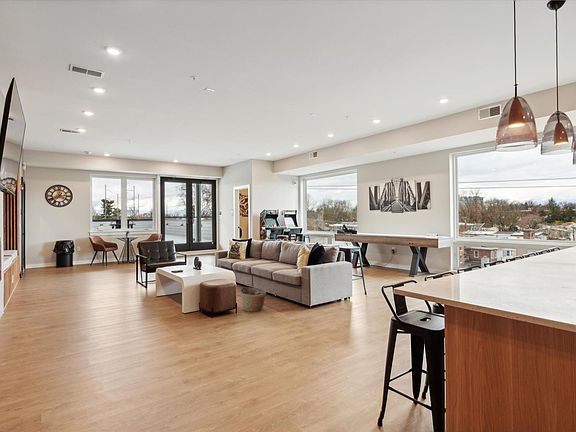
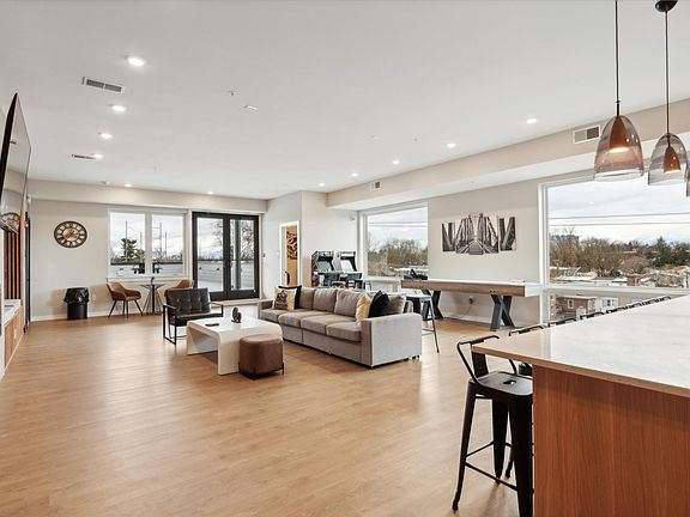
- basket [240,286,267,313]
